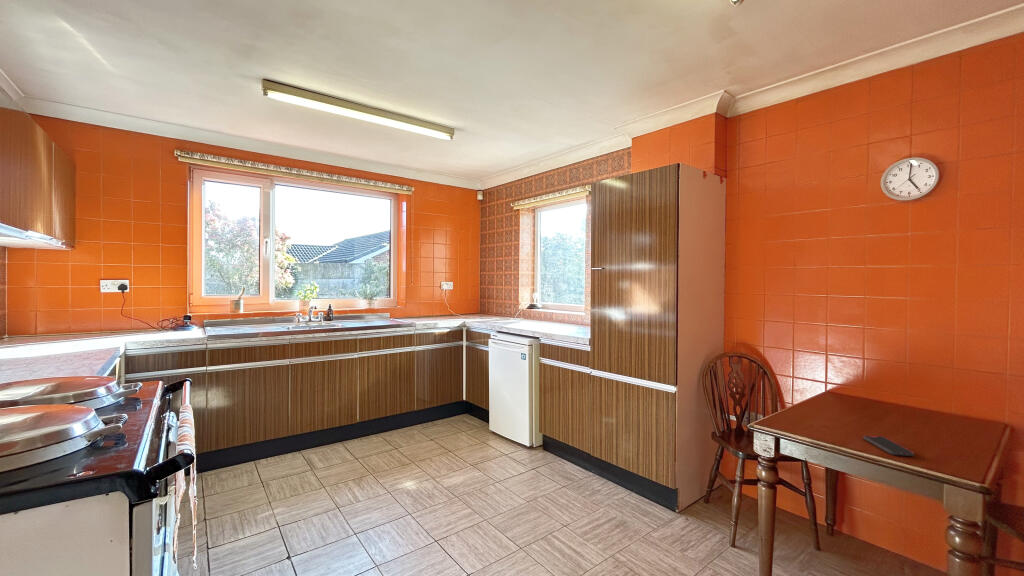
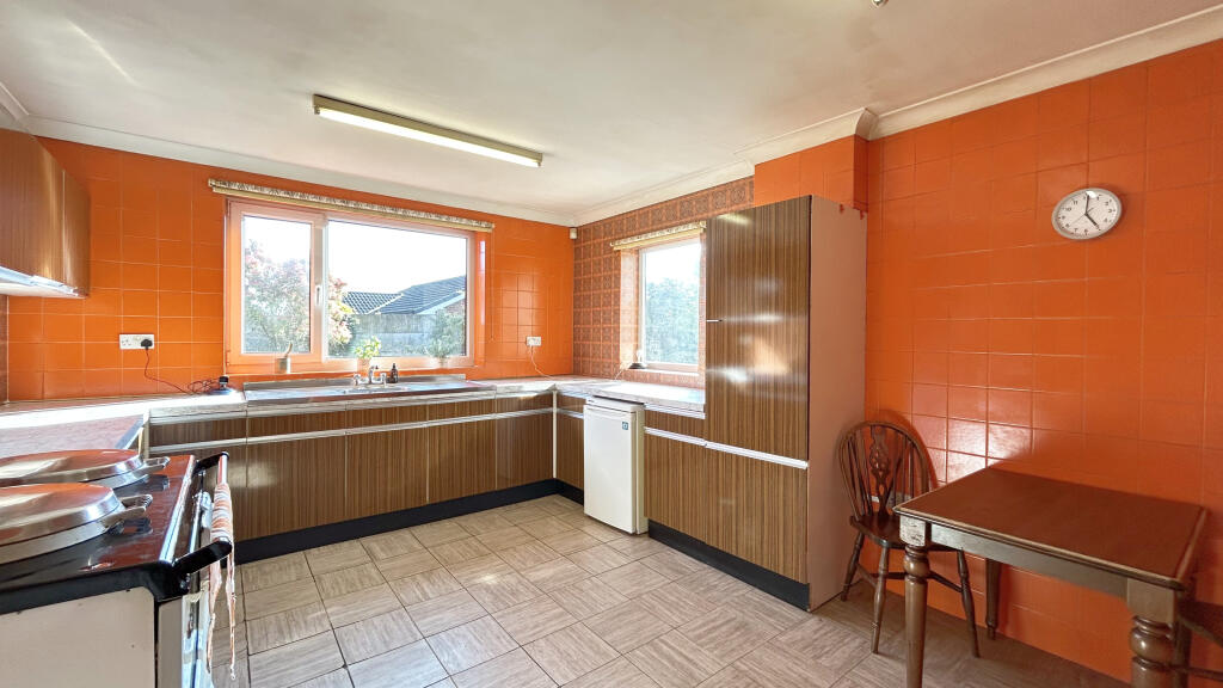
- smartphone [863,434,915,457]
